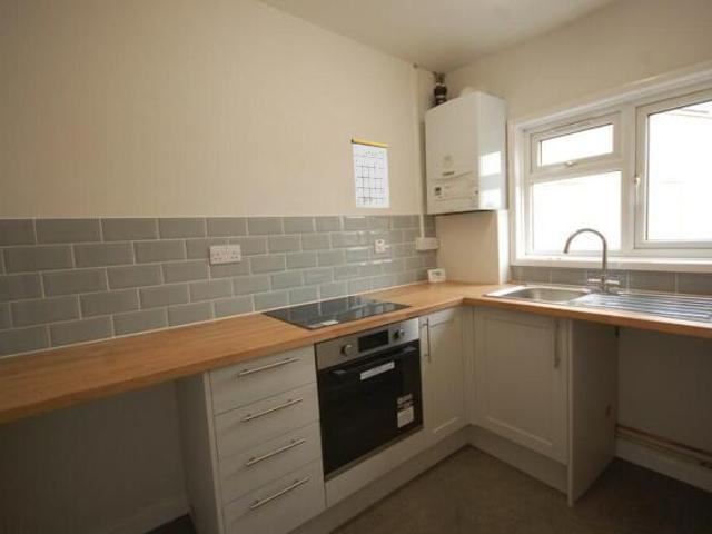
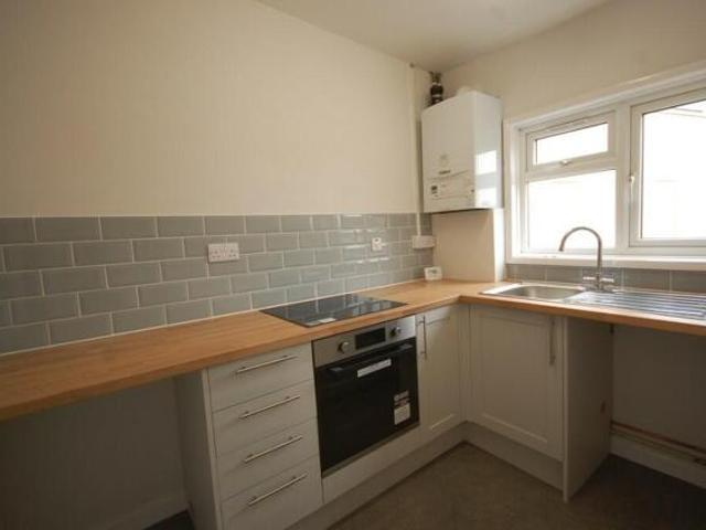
- calendar [350,129,390,209]
